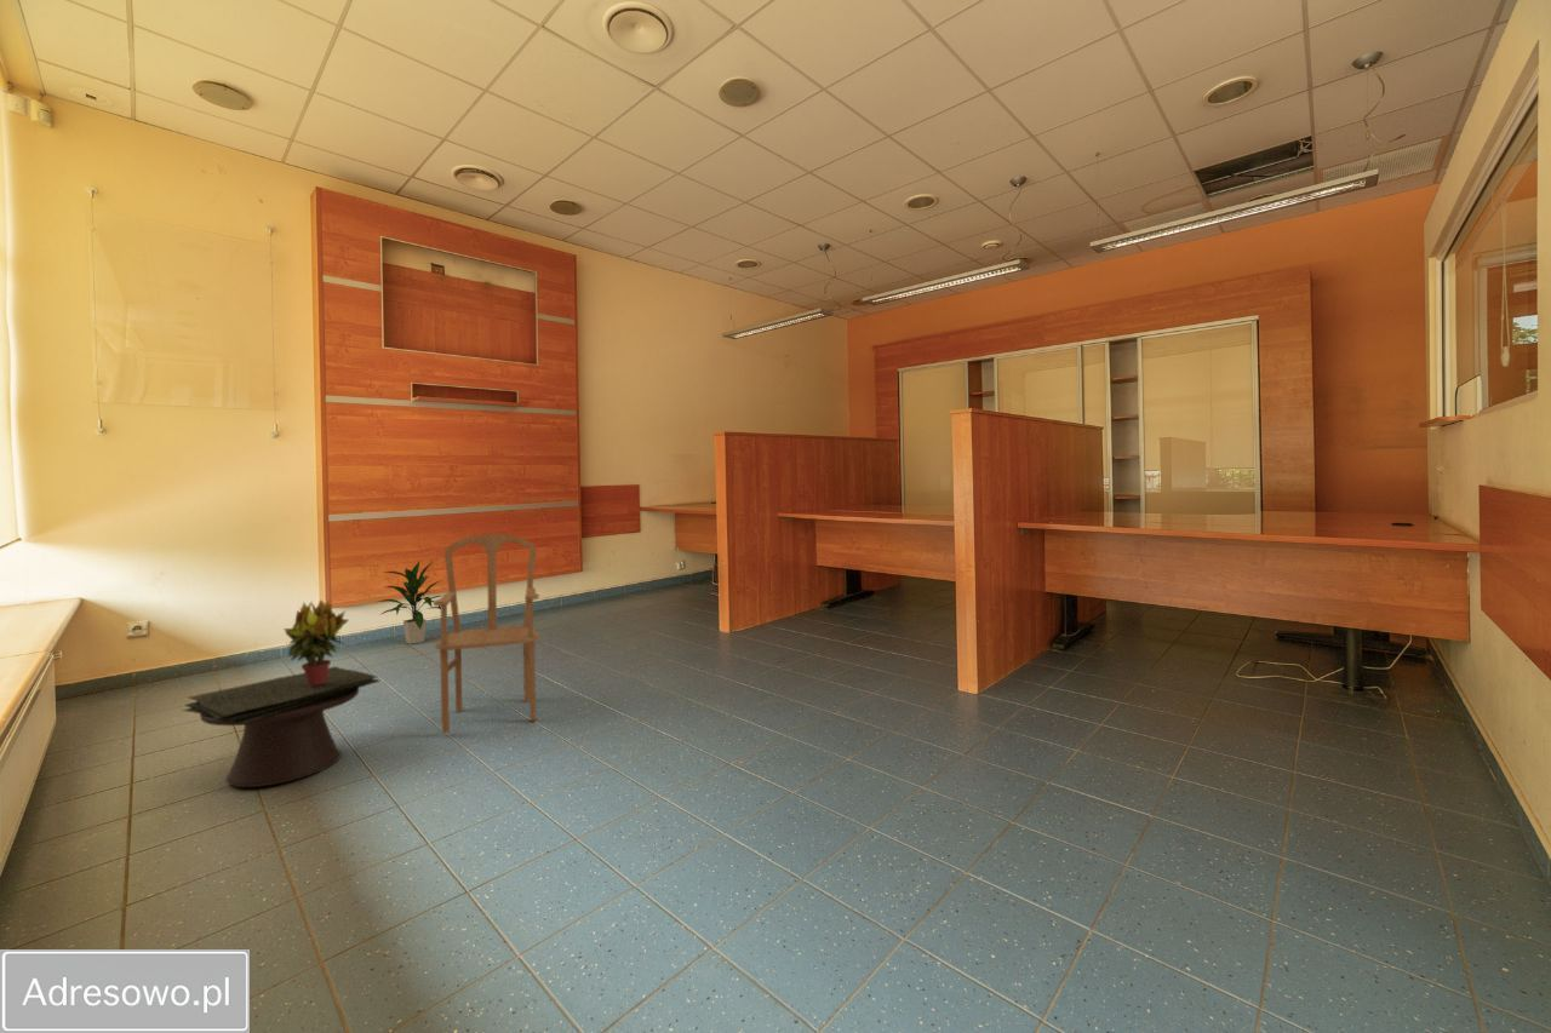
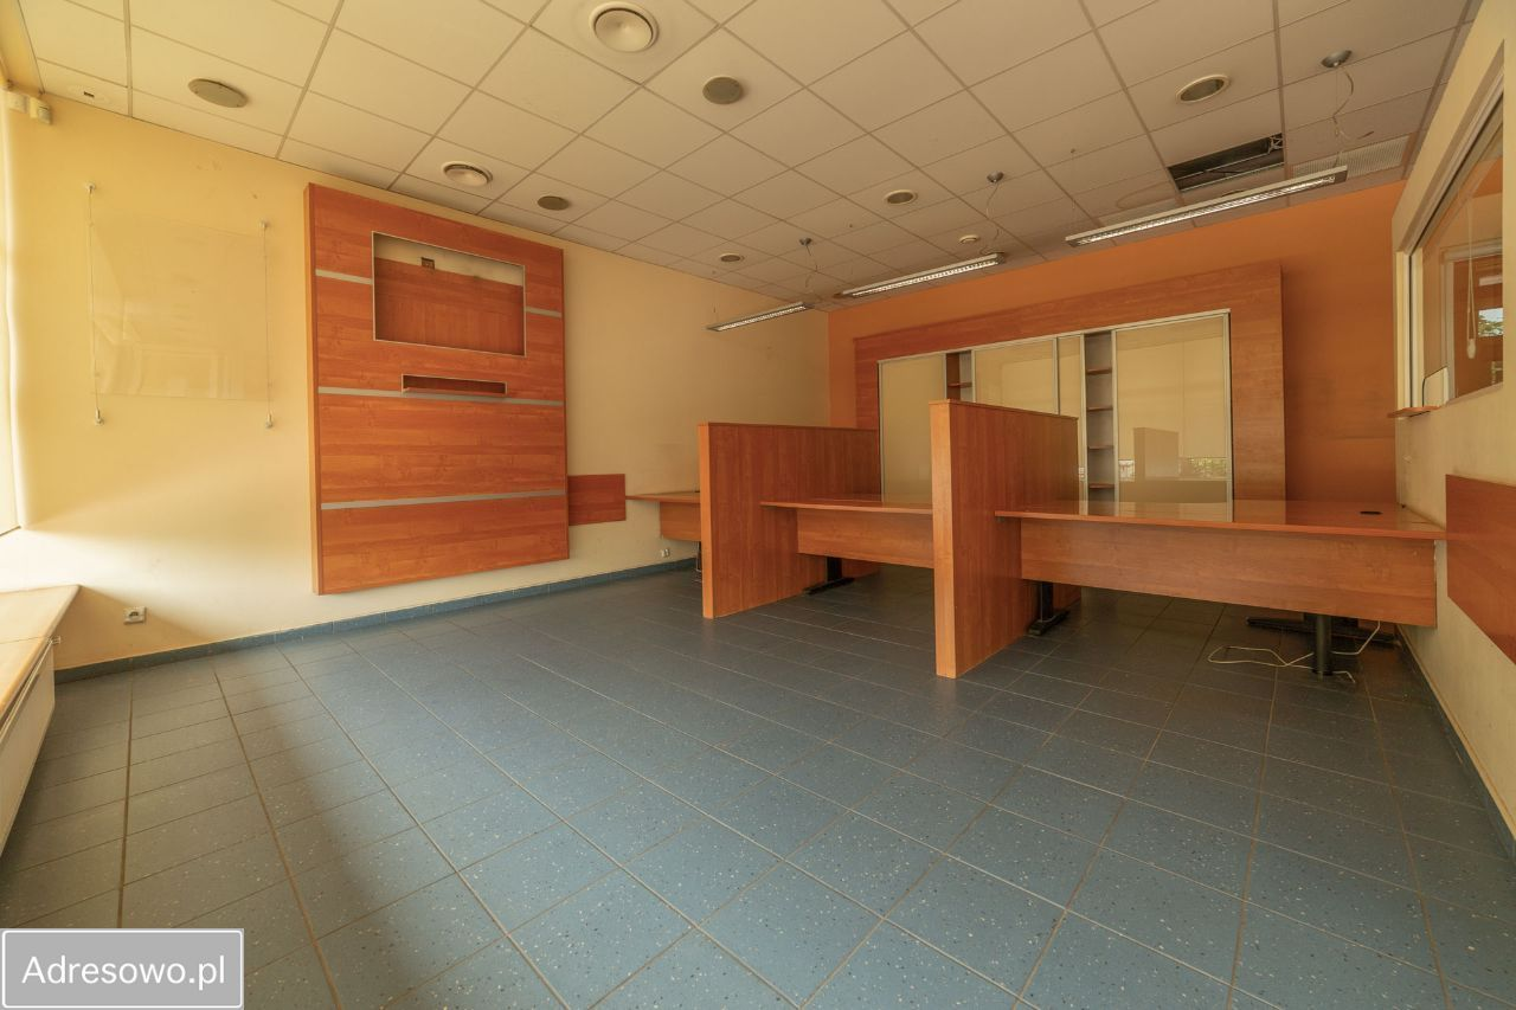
- side table [181,665,382,788]
- indoor plant [373,559,442,645]
- armchair [433,533,540,734]
- potted plant [282,599,350,685]
